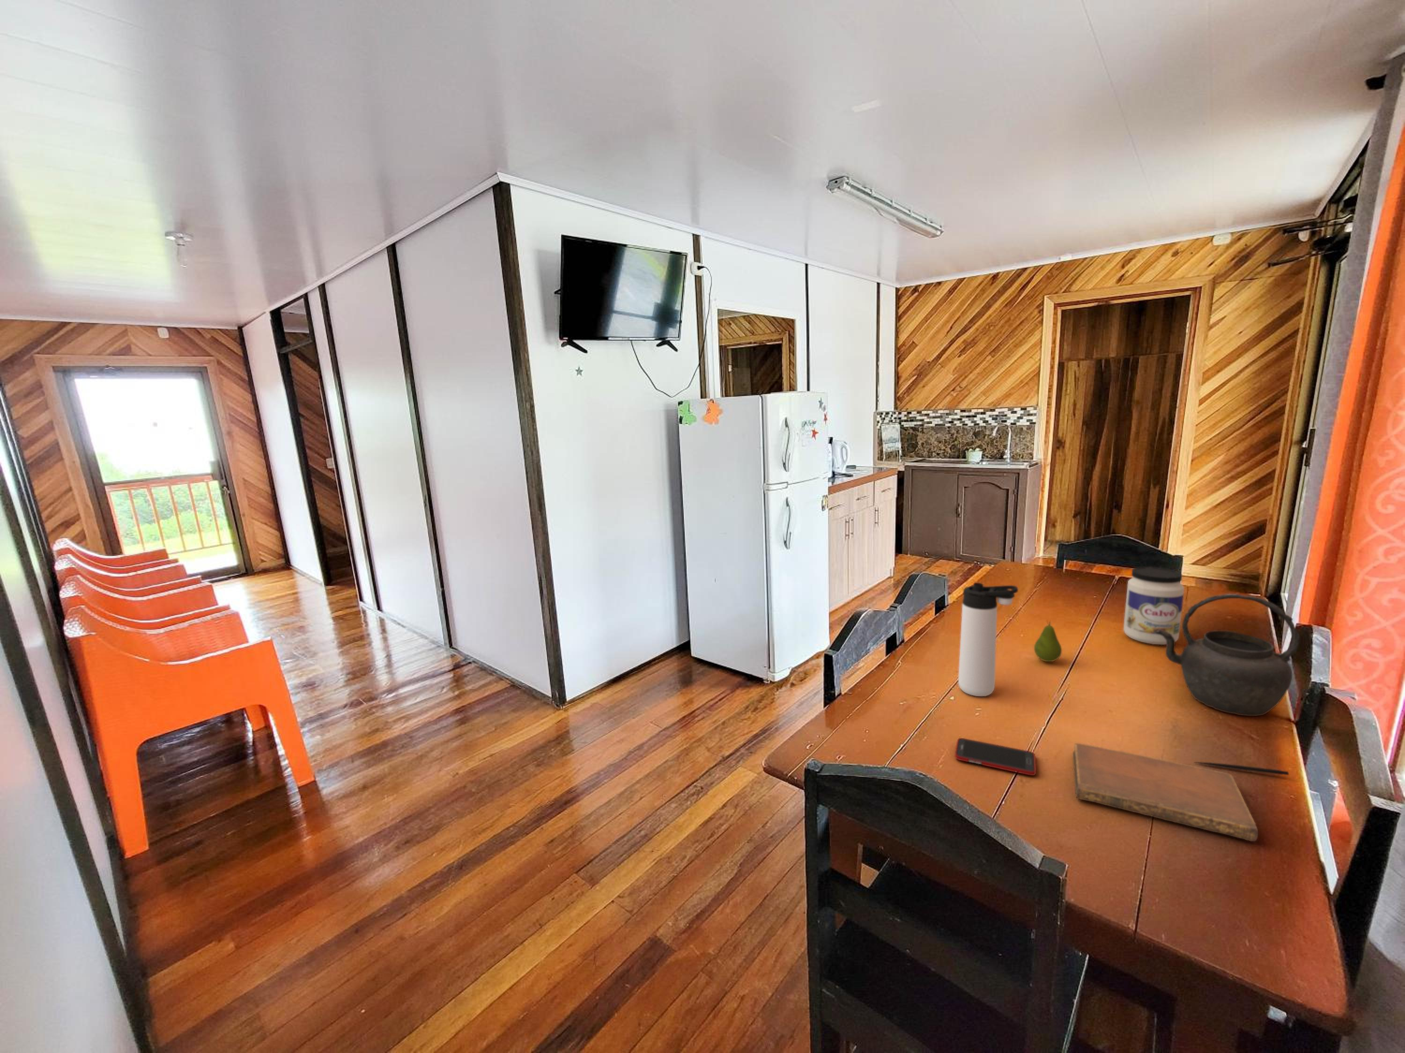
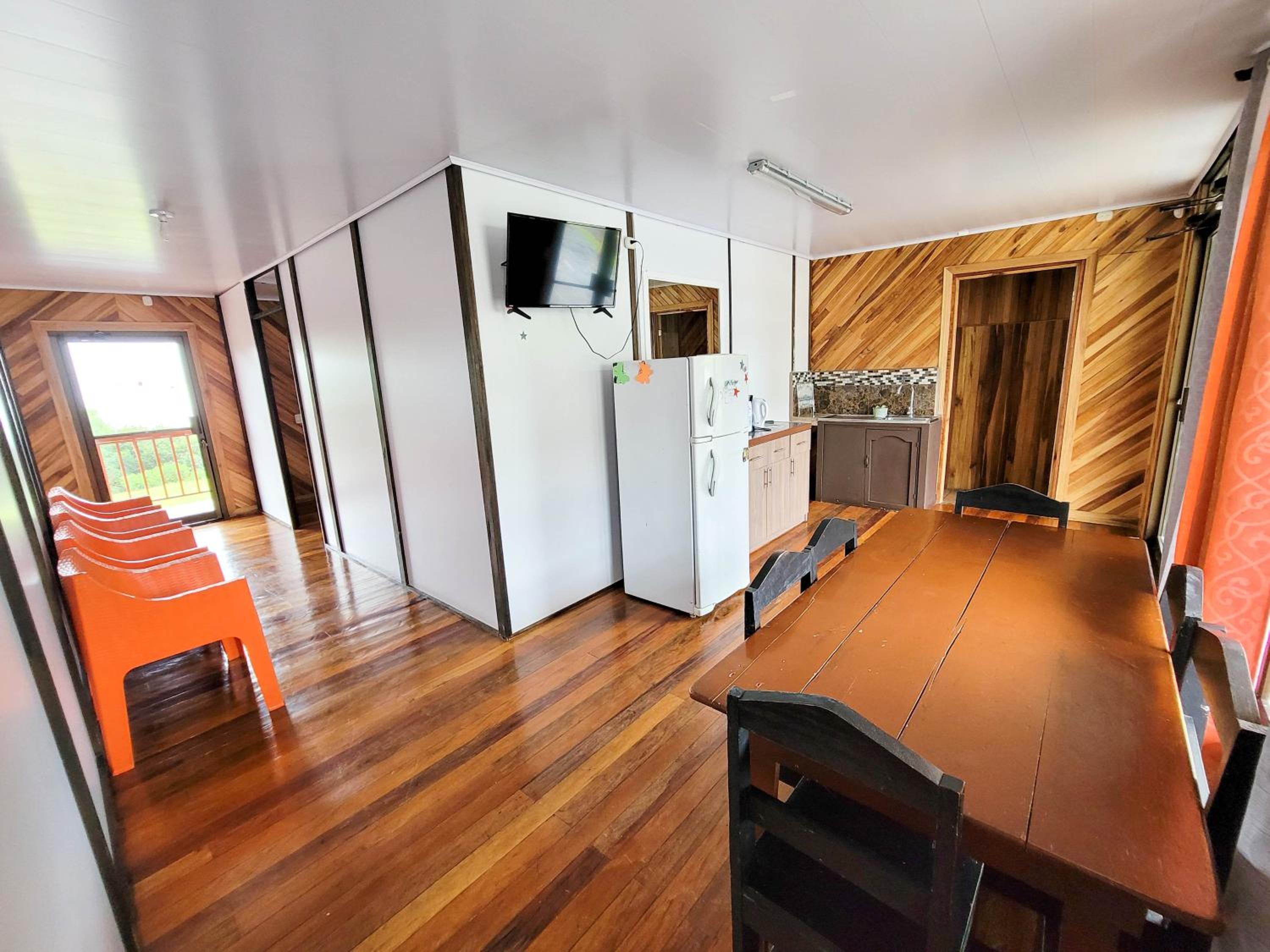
- kettle [1152,594,1301,717]
- thermos bottle [958,582,1019,697]
- pen [1194,761,1289,775]
- cell phone [955,738,1037,776]
- notebook [1072,742,1258,842]
- fruit [1033,619,1062,663]
- jar [1123,566,1185,645]
